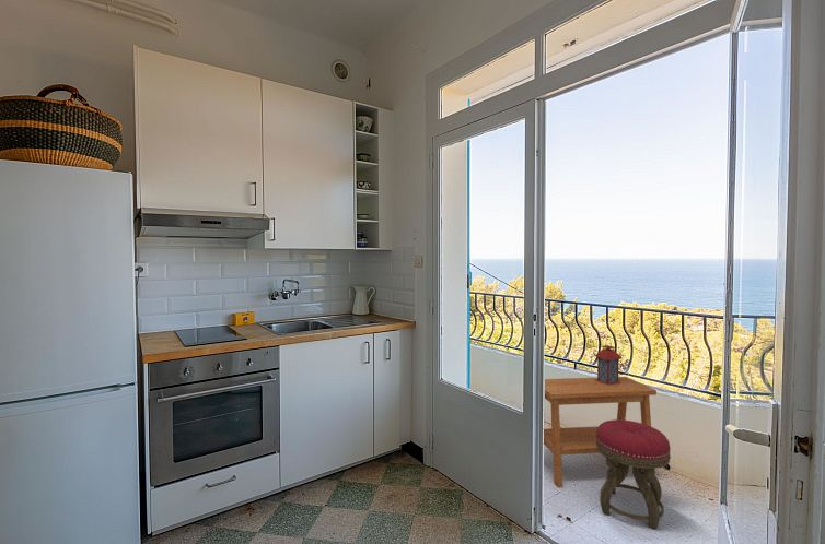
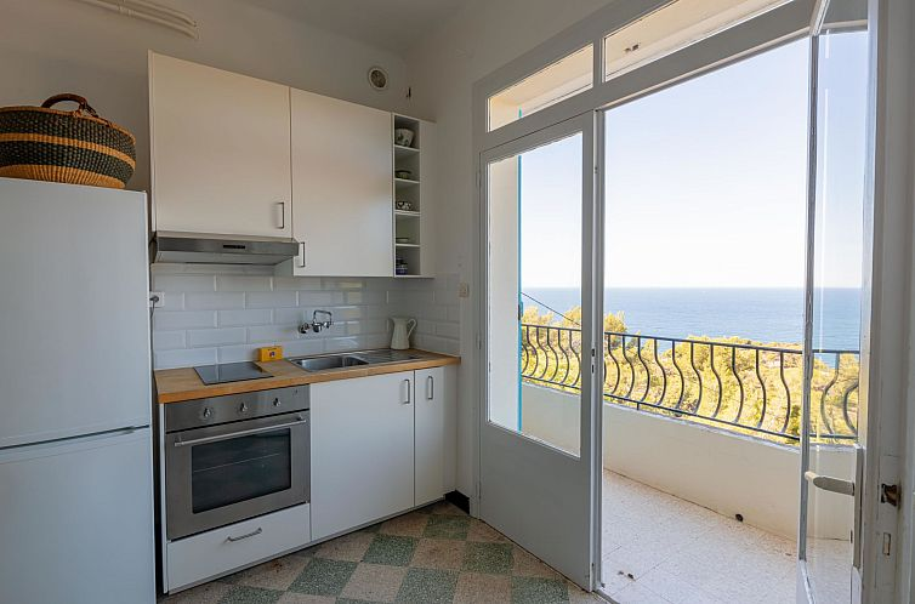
- lantern [594,336,624,385]
- stool [596,418,672,531]
- side table [543,376,658,489]
